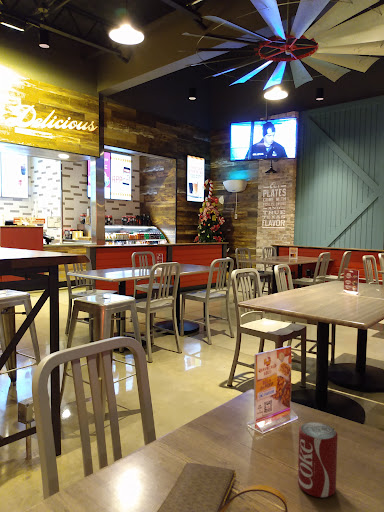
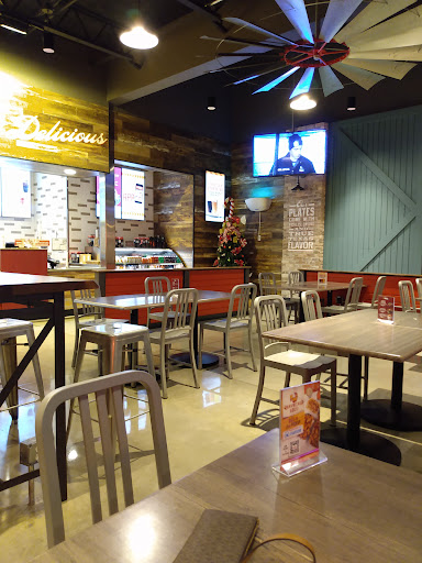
- pop [297,421,339,498]
